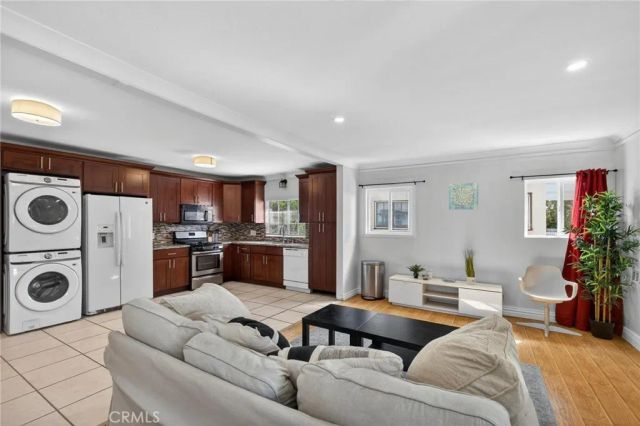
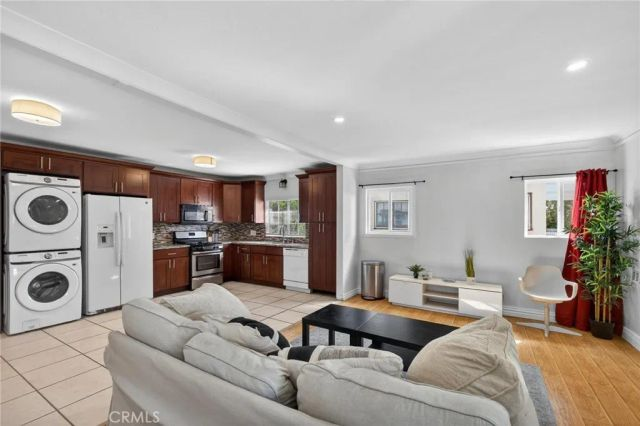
- wall art [448,181,479,210]
